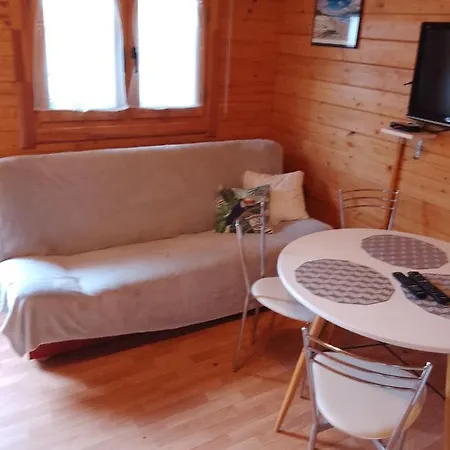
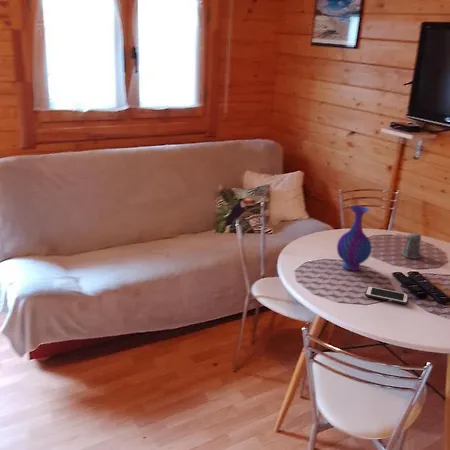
+ cell phone [364,285,409,305]
+ vase [336,205,373,272]
+ pepper shaker [395,233,422,260]
